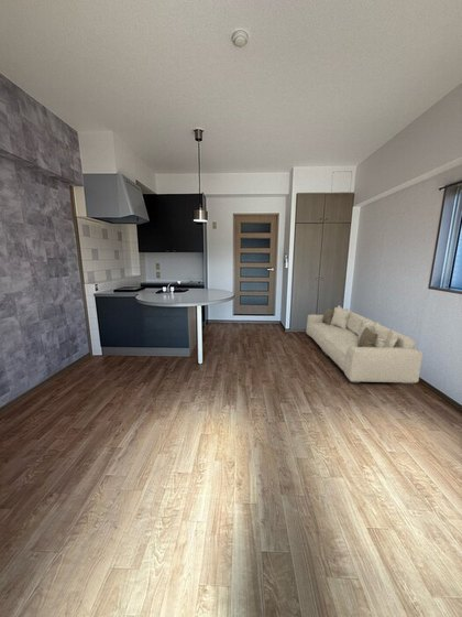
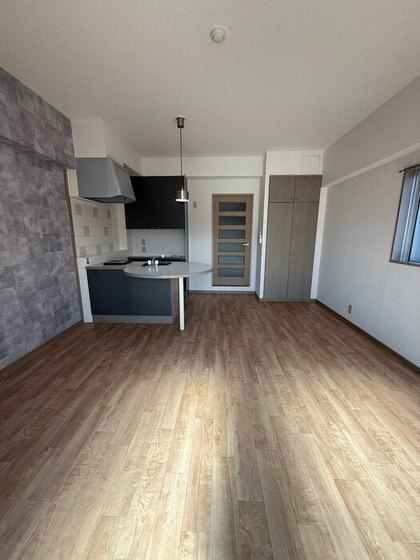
- sofa [305,304,424,386]
